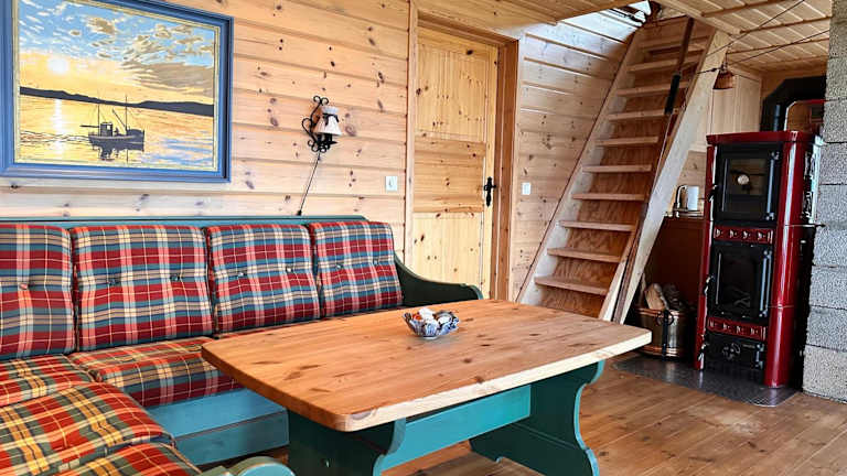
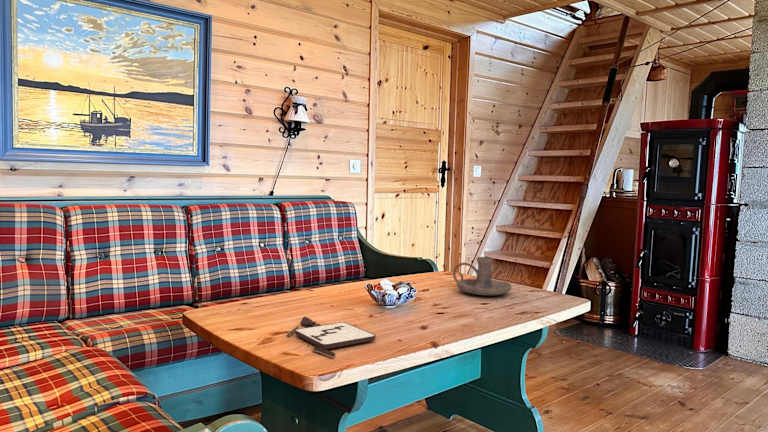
+ candle holder [452,256,513,296]
+ board game [285,316,377,359]
